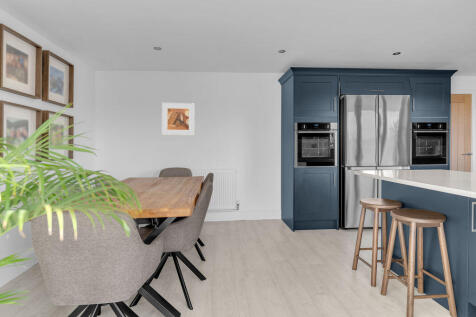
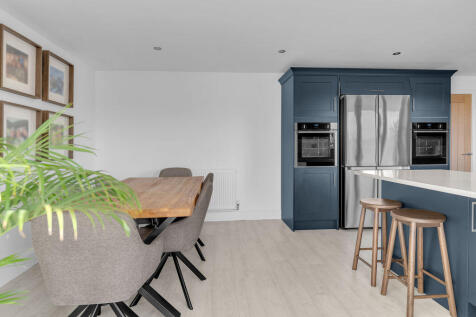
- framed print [161,102,195,136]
